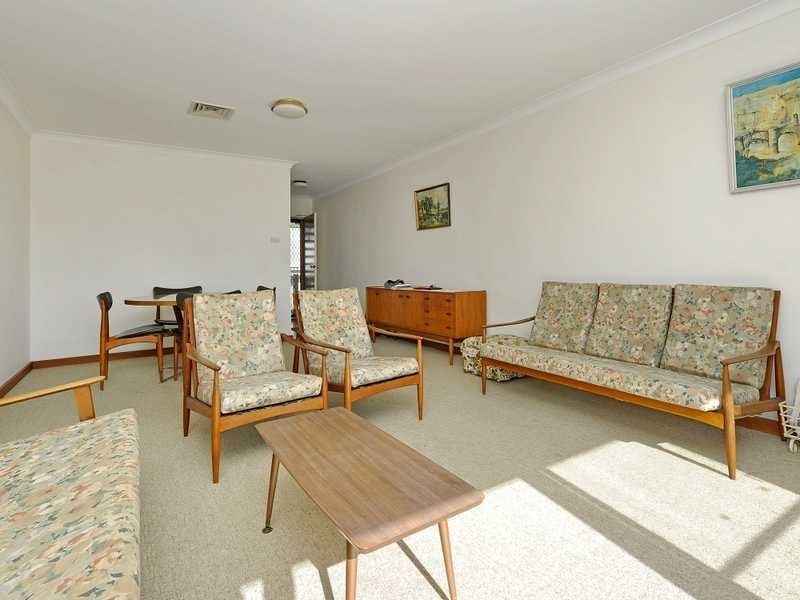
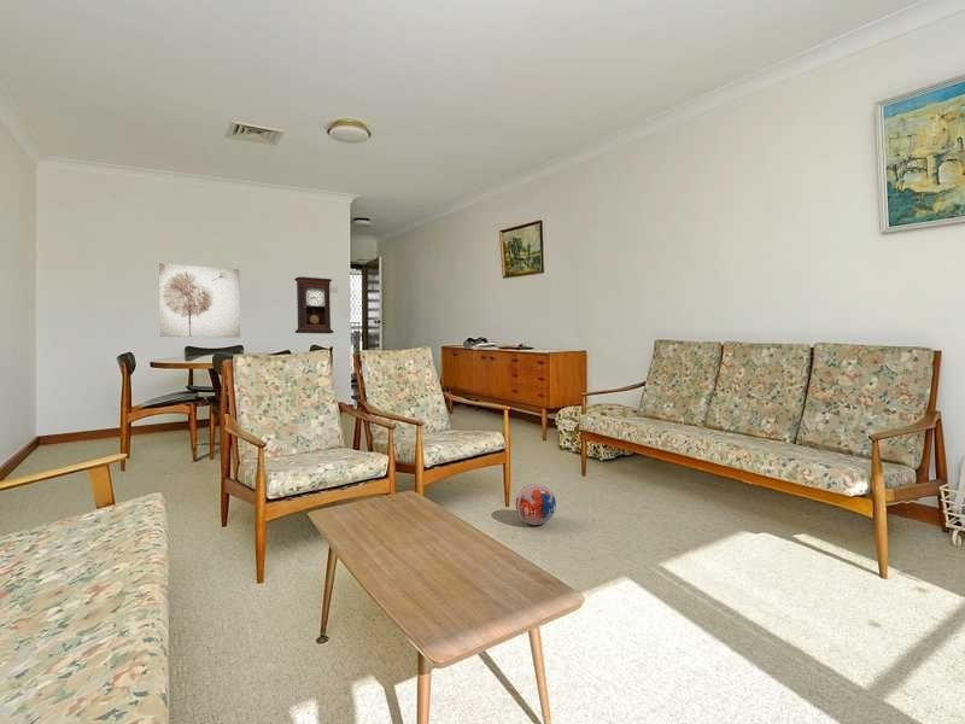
+ wall art [158,262,241,338]
+ ball [514,481,557,526]
+ pendulum clock [293,275,334,335]
